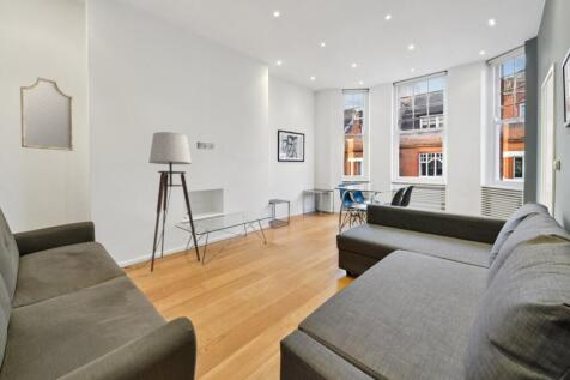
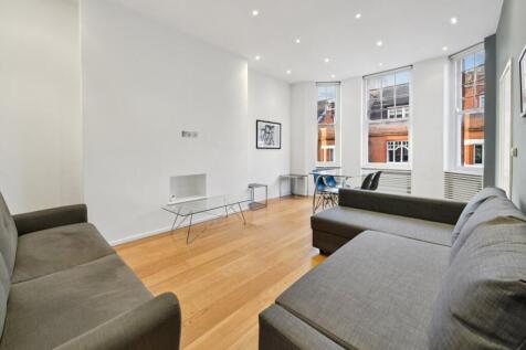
- home mirror [19,76,75,152]
- floor lamp [121,131,201,273]
